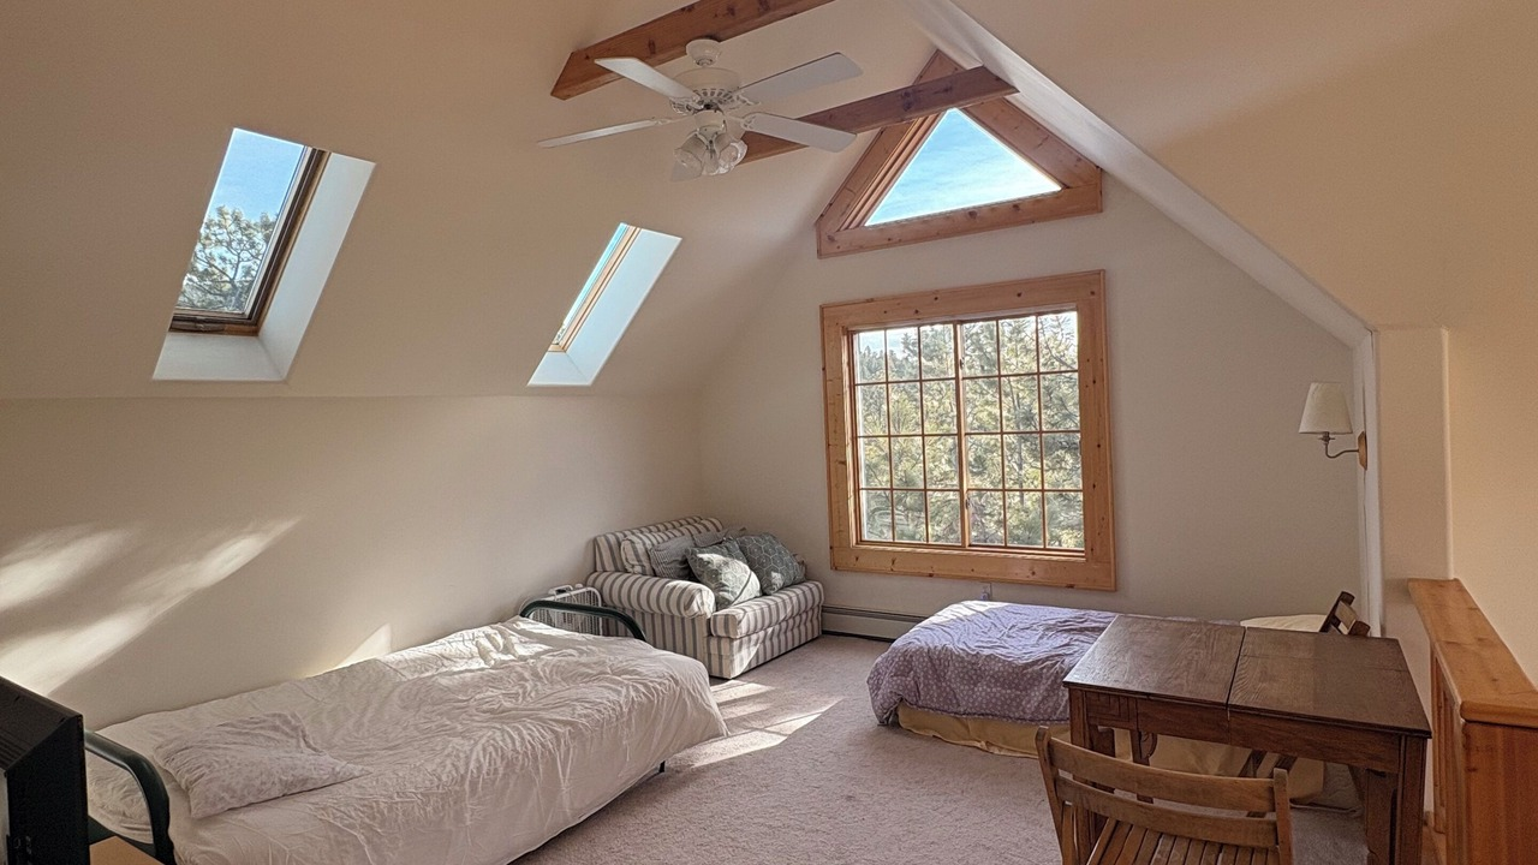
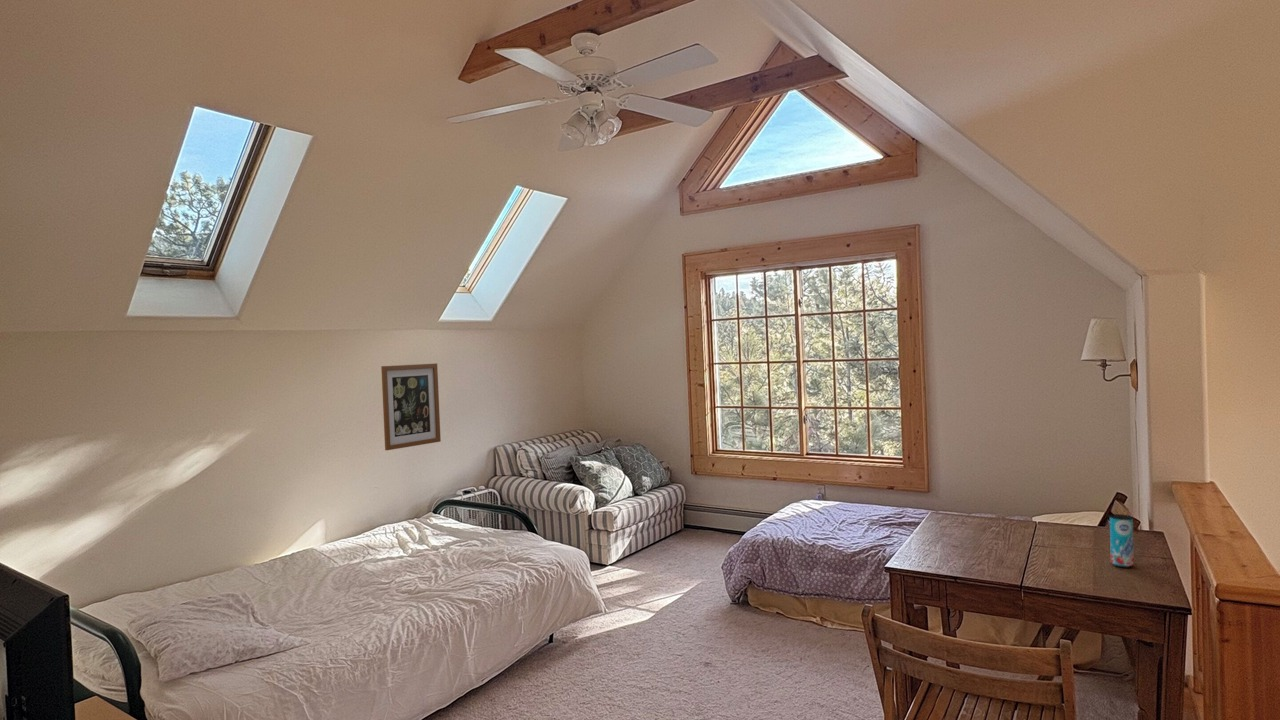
+ wall art [380,362,442,451]
+ beverage can [1109,513,1135,569]
